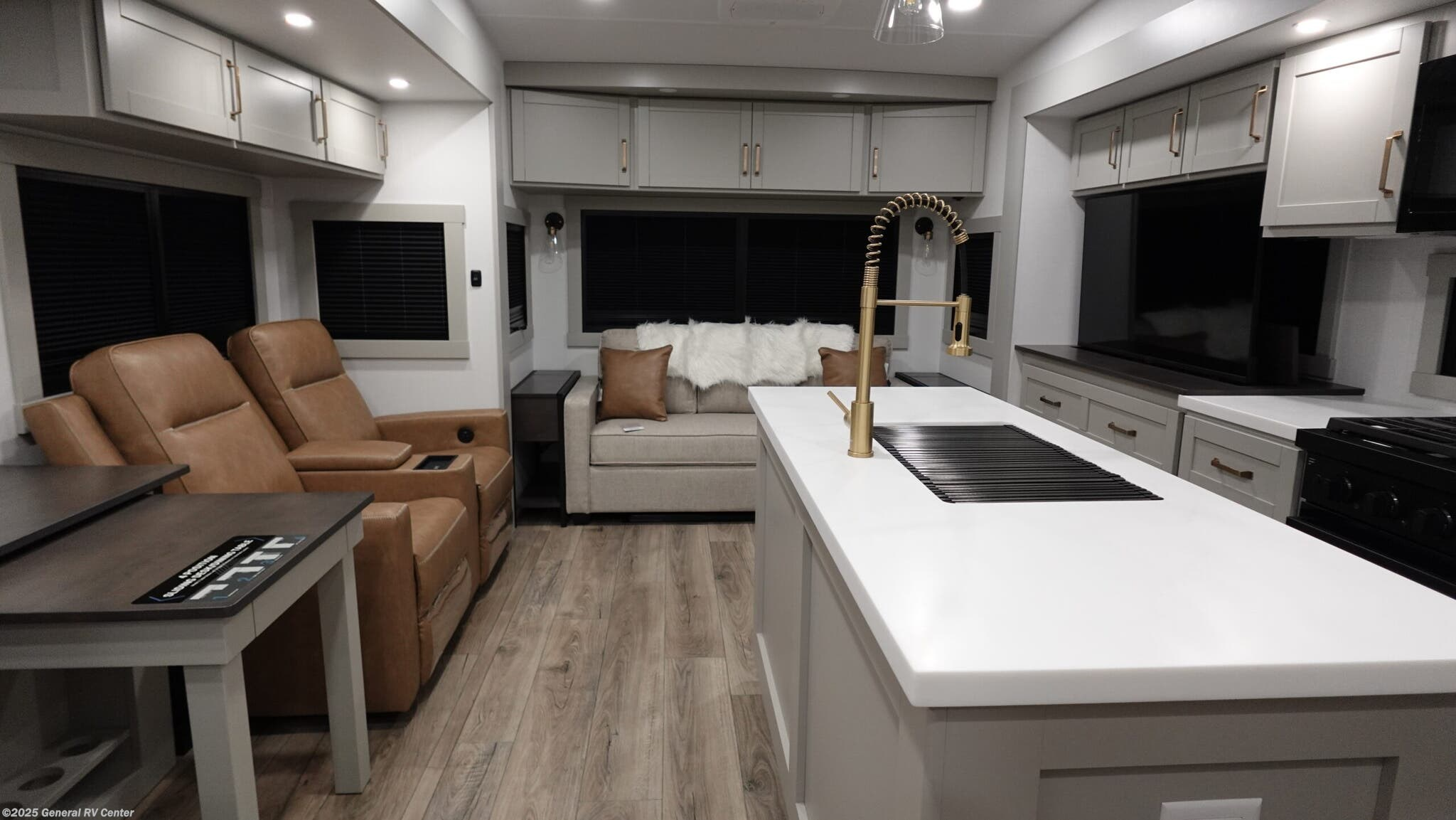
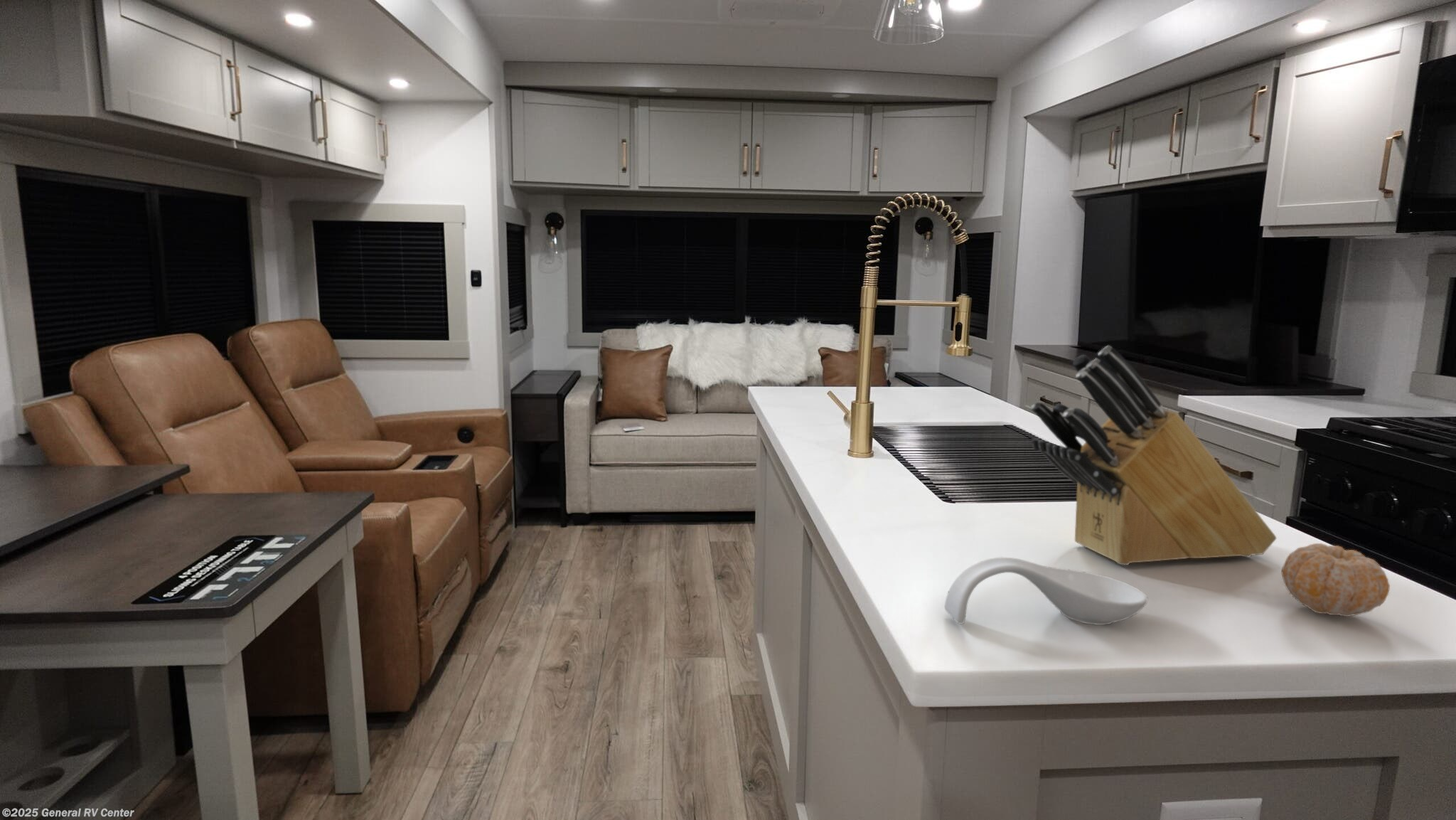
+ knife block [1030,345,1277,566]
+ fruit [1281,543,1391,617]
+ spoon rest [944,556,1149,626]
